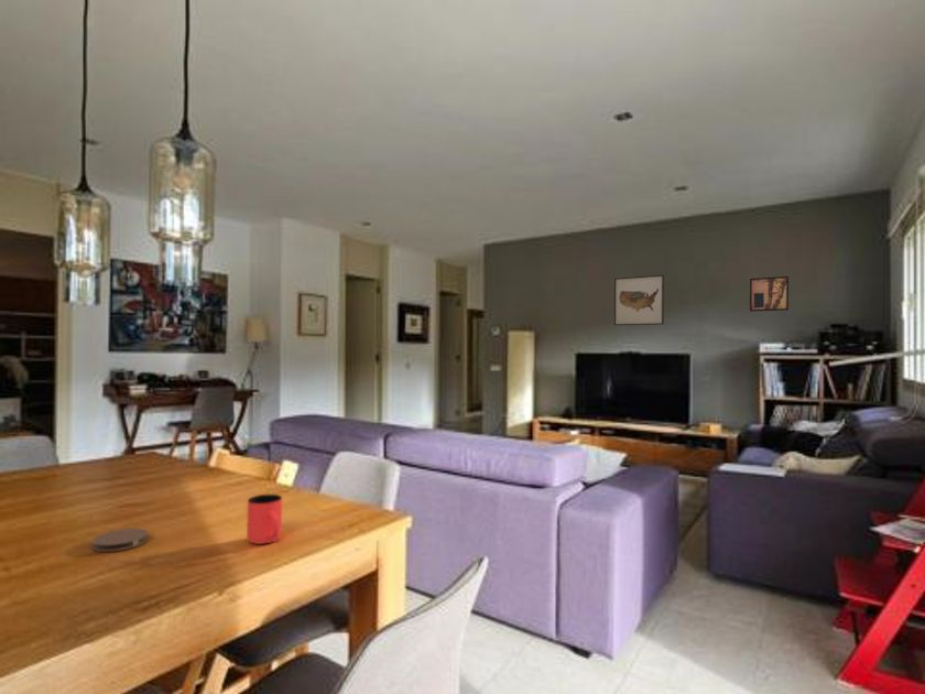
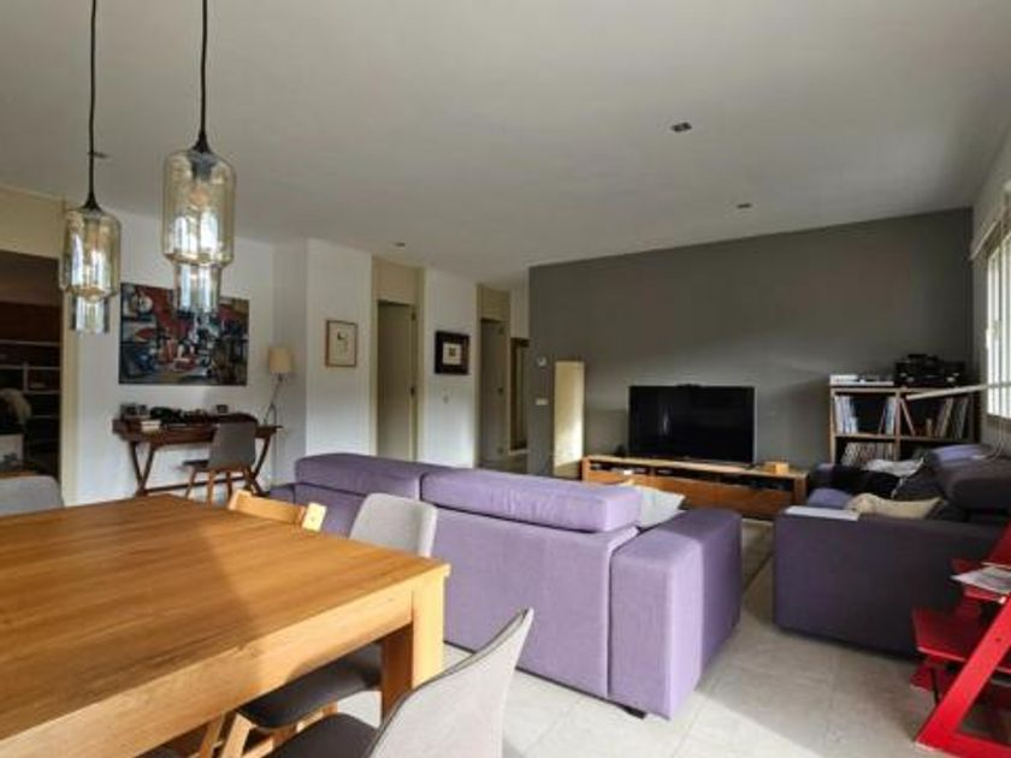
- cup [246,494,283,545]
- coaster [90,527,150,553]
- wall art [749,275,790,313]
- wall art [613,274,665,326]
